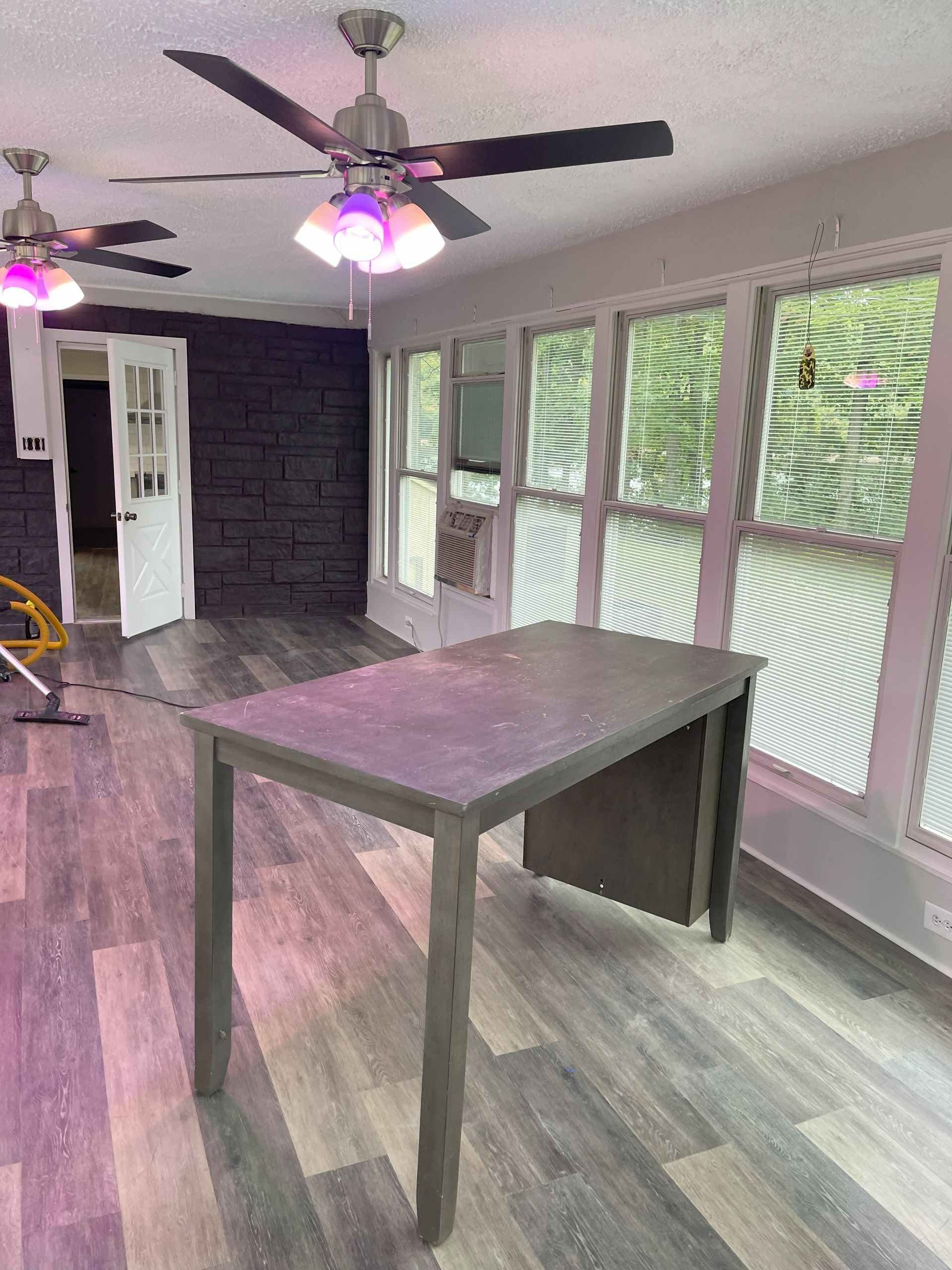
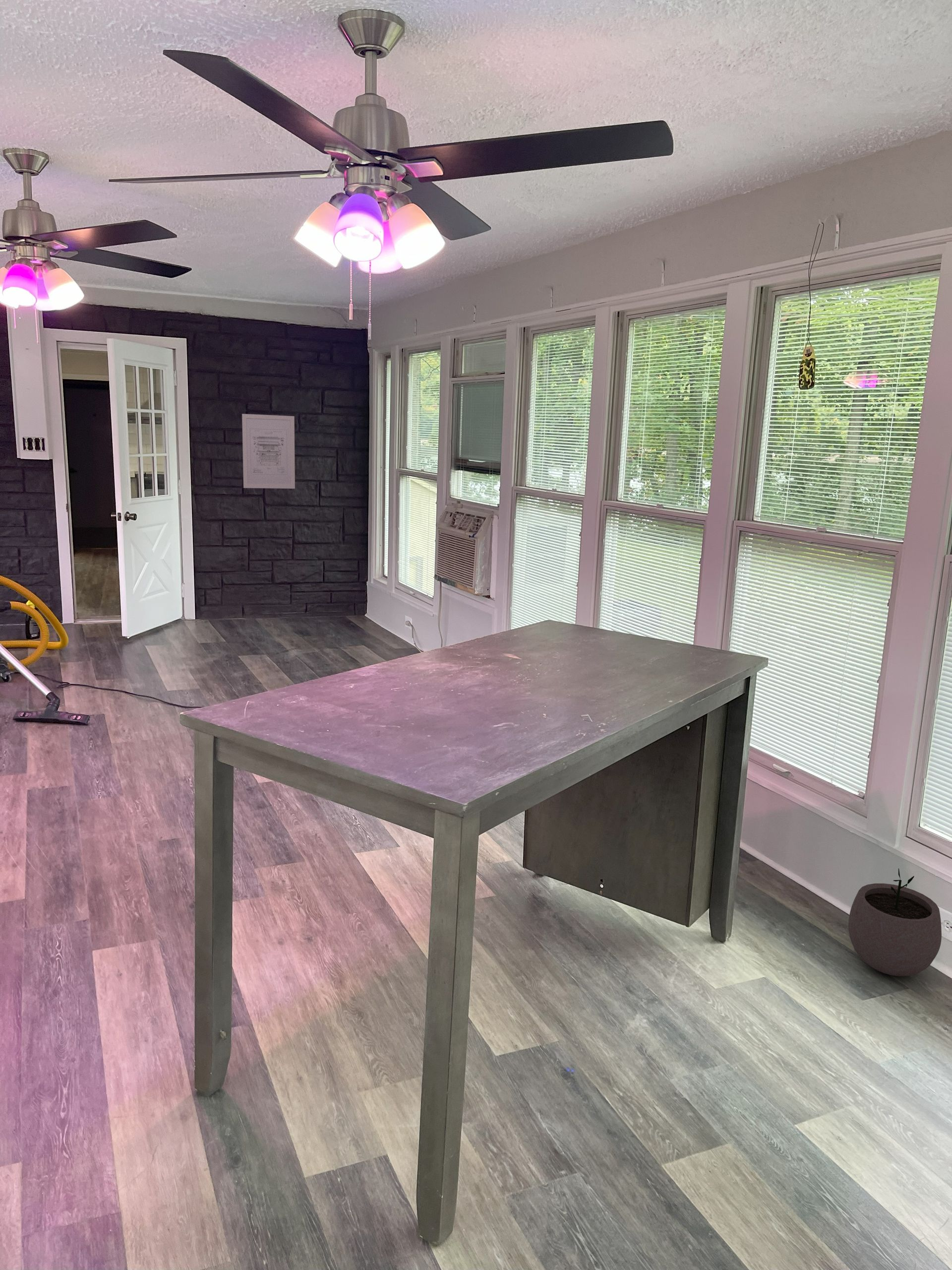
+ wall art [241,413,296,489]
+ plant pot [848,868,942,977]
